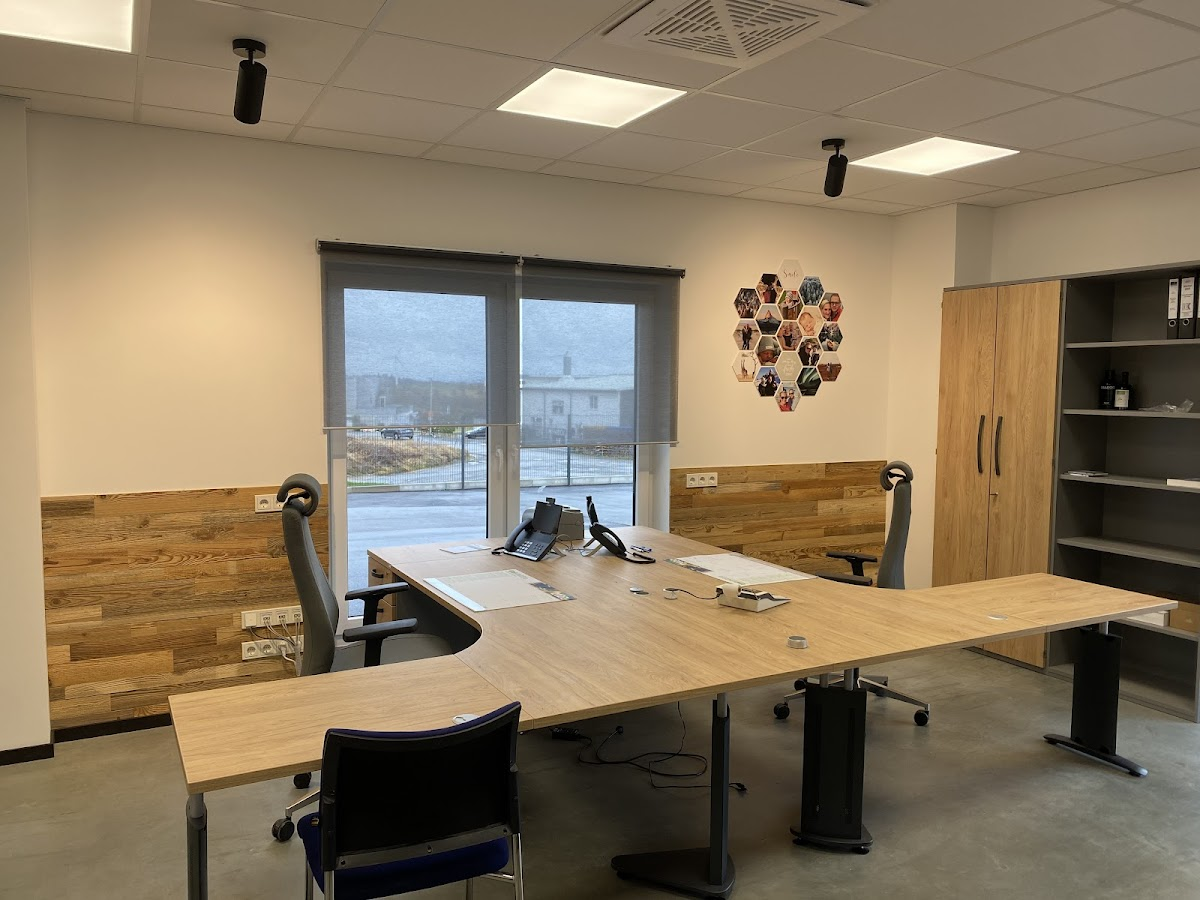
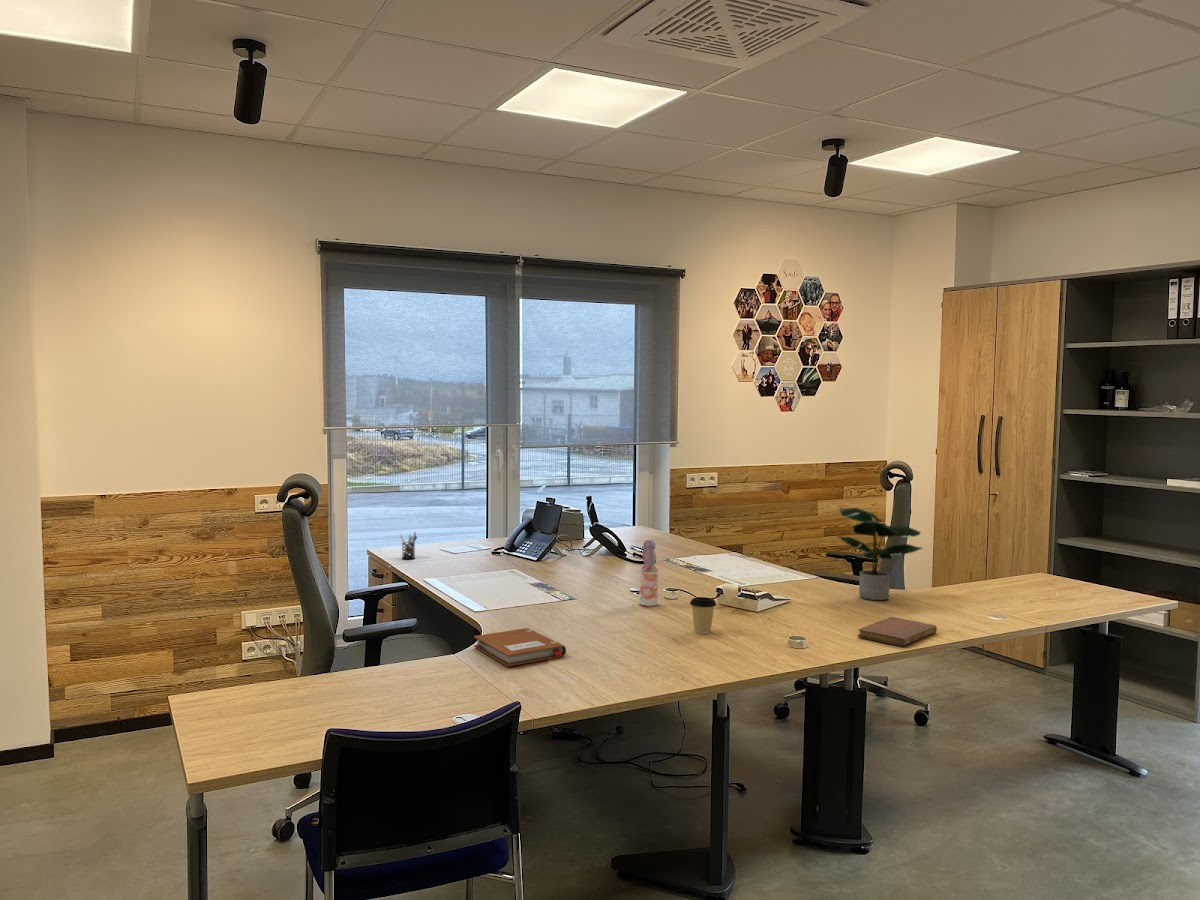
+ potted plant [835,507,924,601]
+ bottle [638,539,659,608]
+ pen holder [398,531,418,560]
+ notebook [473,627,567,667]
+ notebook [857,616,938,647]
+ coffee cup [689,596,717,635]
